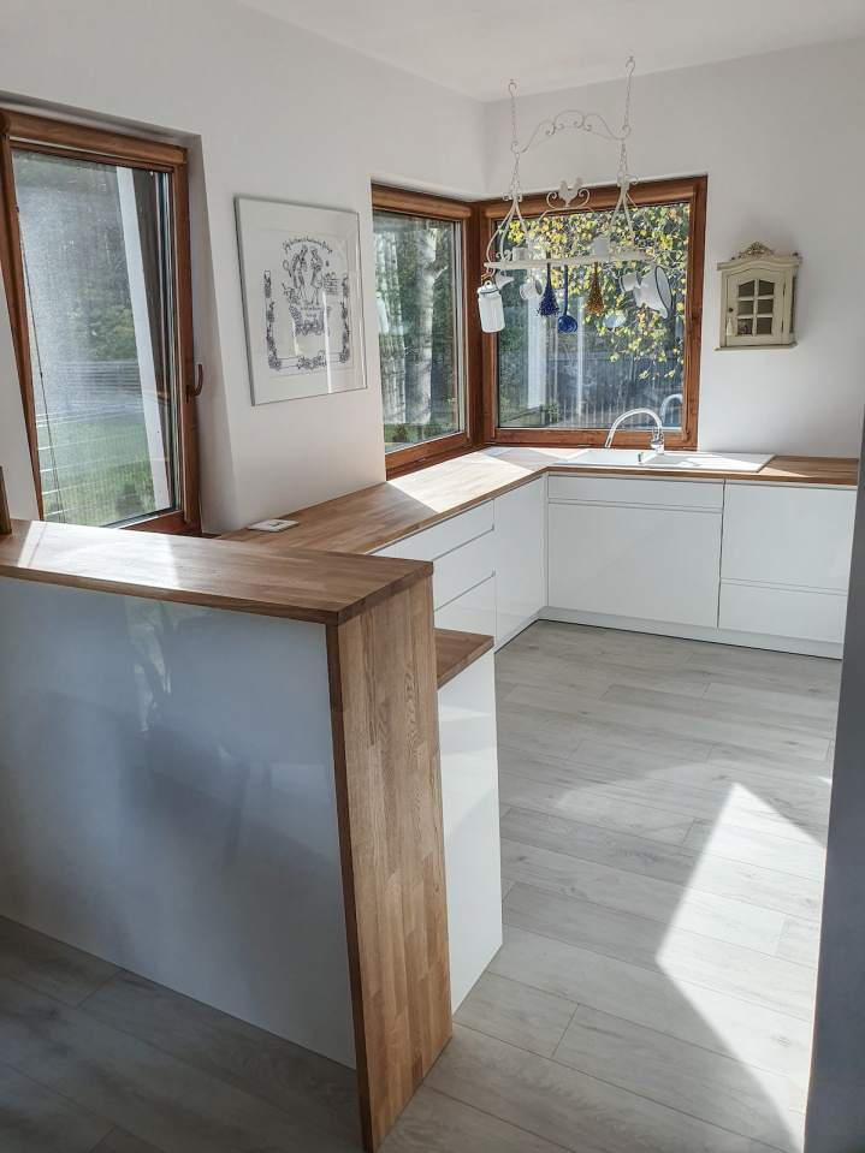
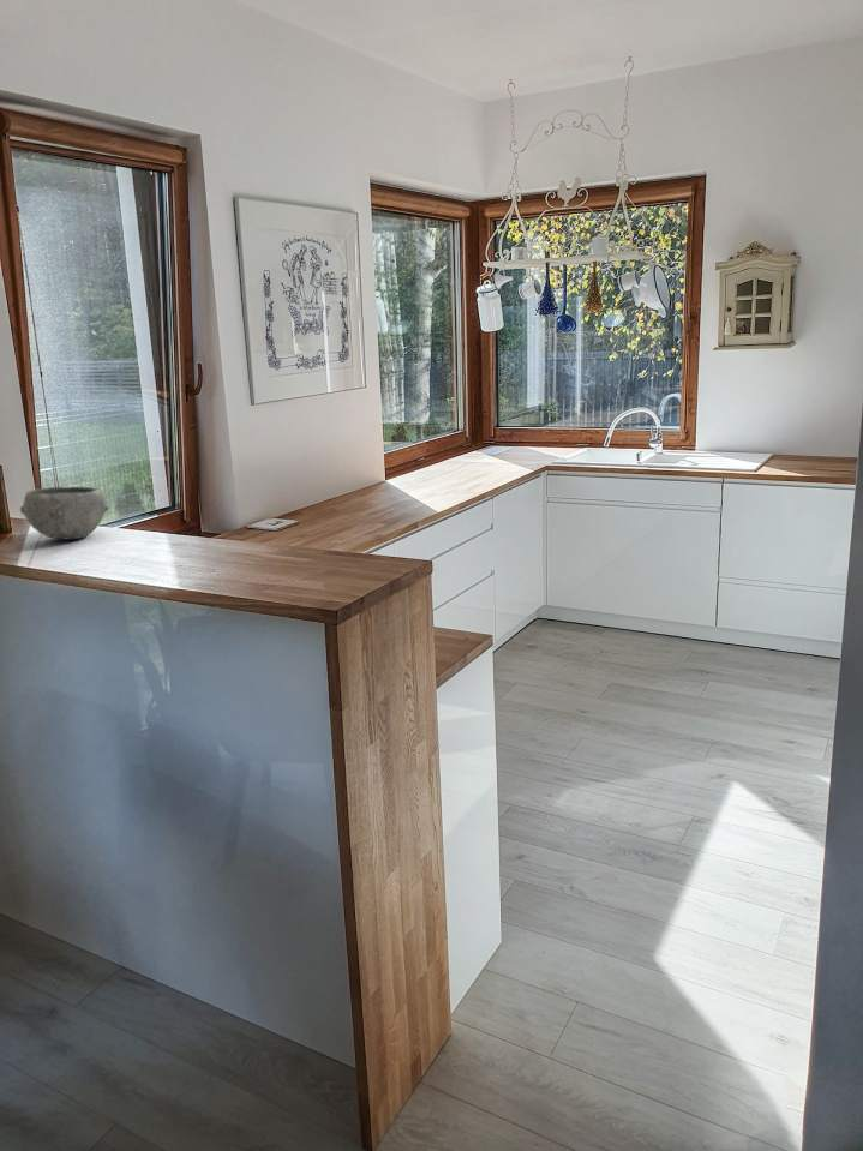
+ bowl [19,486,110,541]
